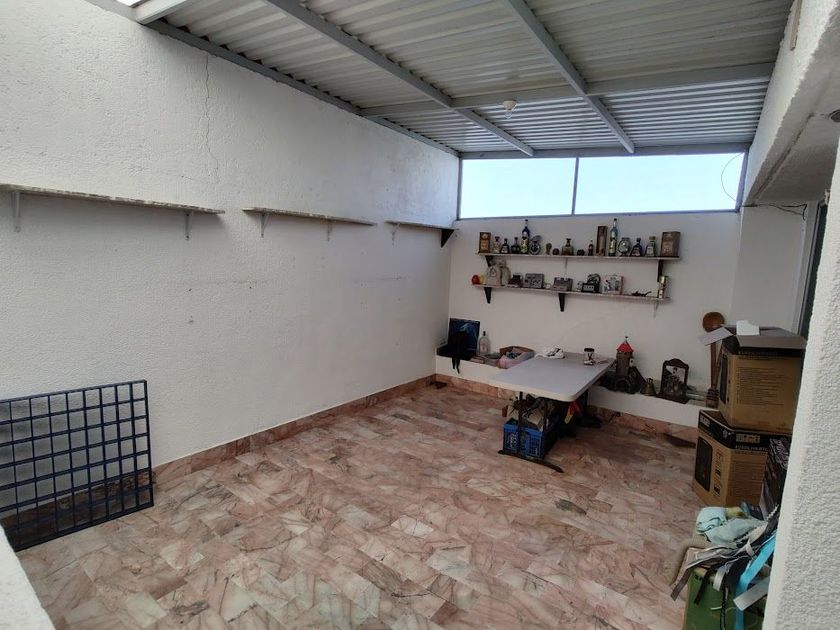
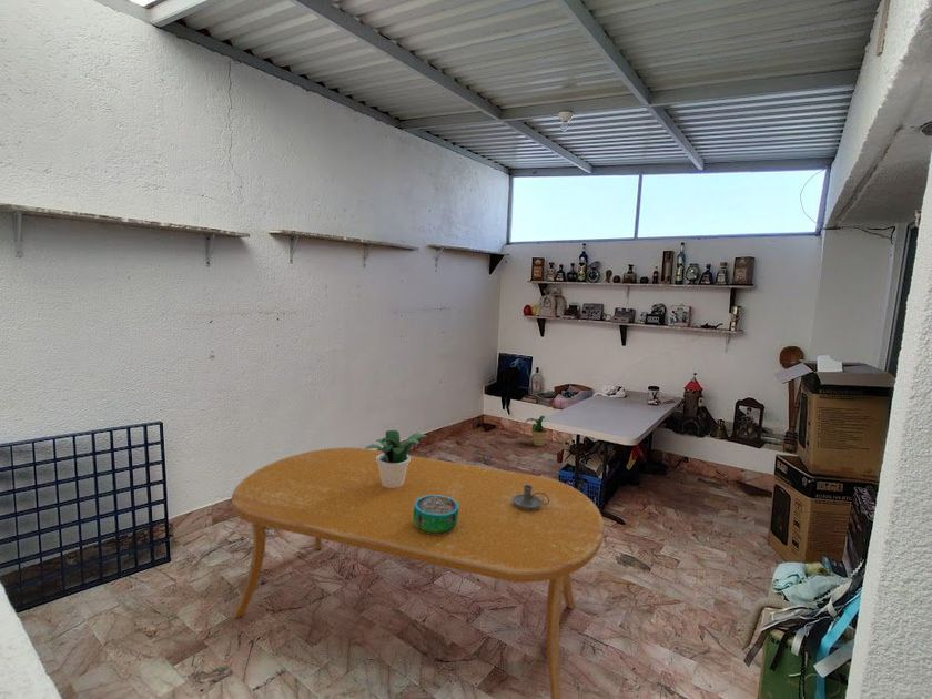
+ potted plant [365,429,428,488]
+ dining table [231,446,605,699]
+ decorative bowl [413,495,459,534]
+ potted plant [523,415,548,447]
+ candle holder [513,485,549,509]
